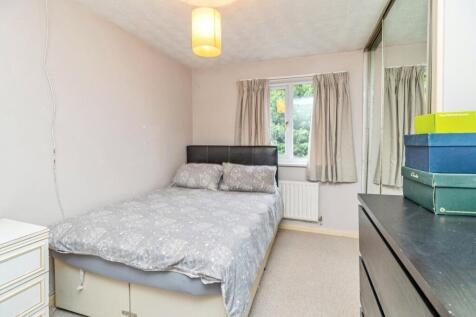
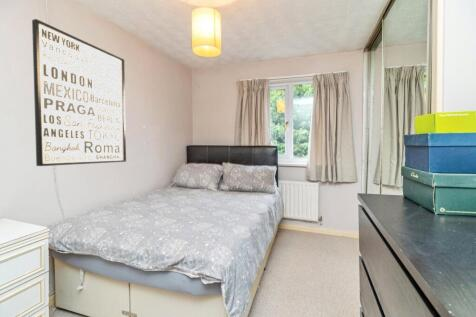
+ wall art [31,18,127,167]
